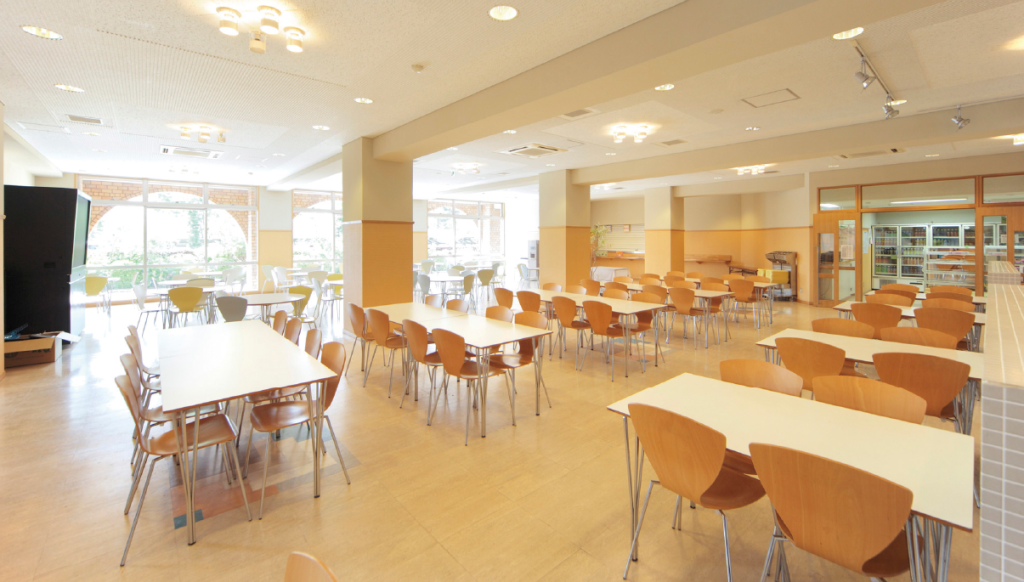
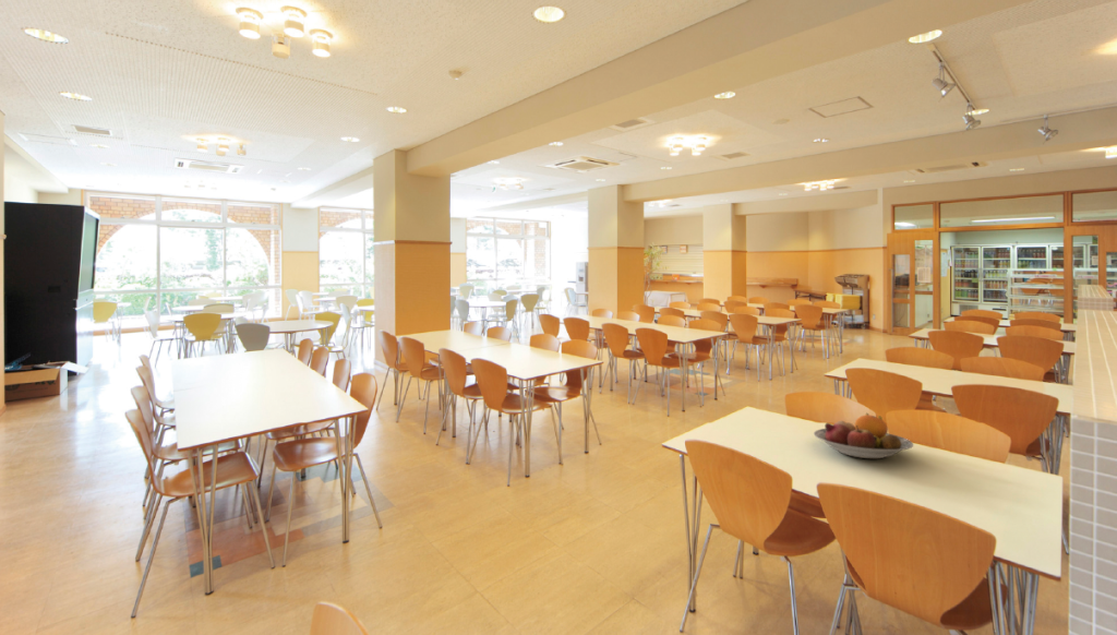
+ fruit bowl [813,412,914,459]
